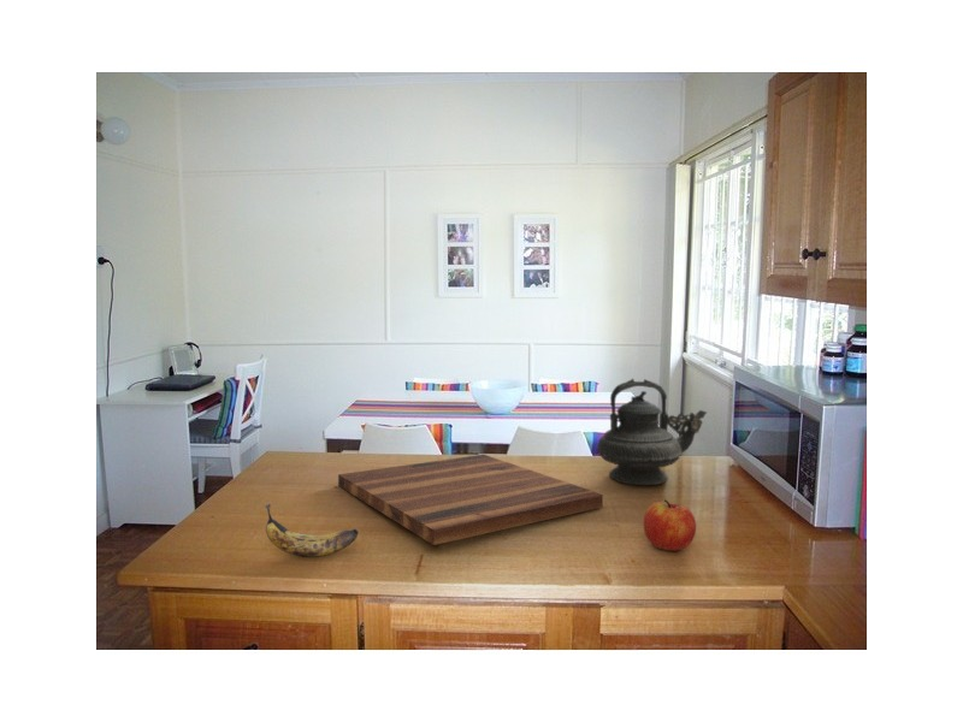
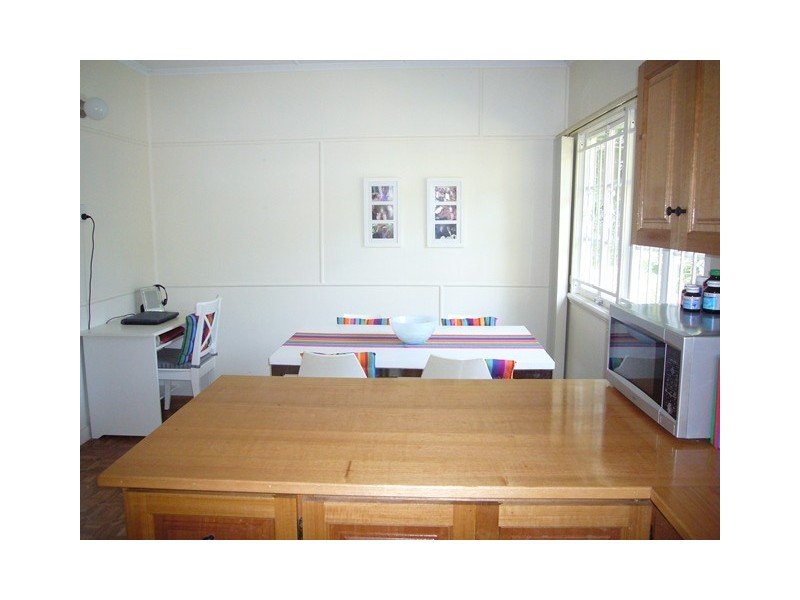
- cutting board [337,454,604,546]
- banana [264,501,360,558]
- apple [643,498,697,552]
- teapot [596,378,708,486]
